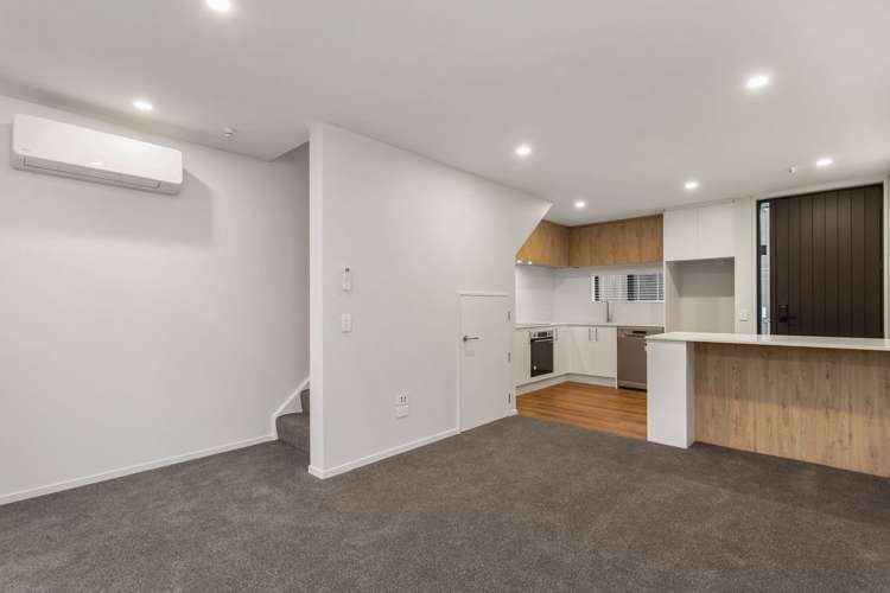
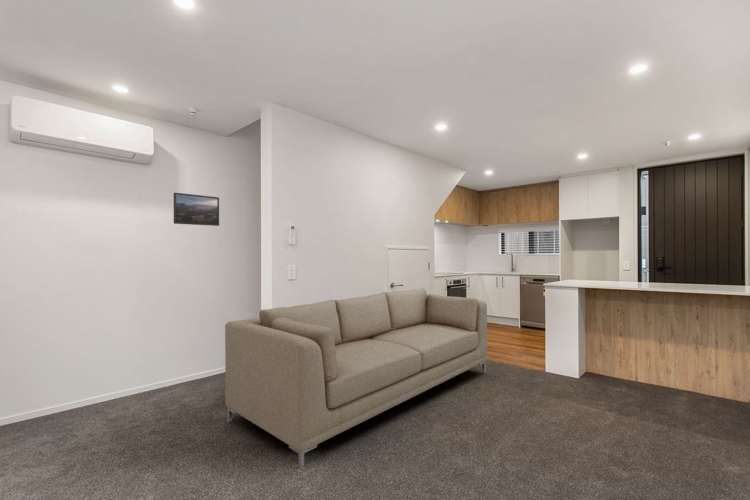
+ sofa [224,287,489,469]
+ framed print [173,192,220,227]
